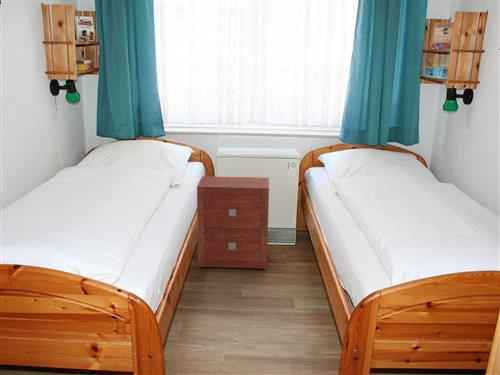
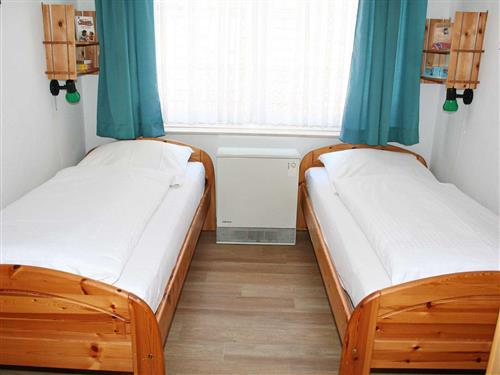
- nightstand [196,175,270,271]
